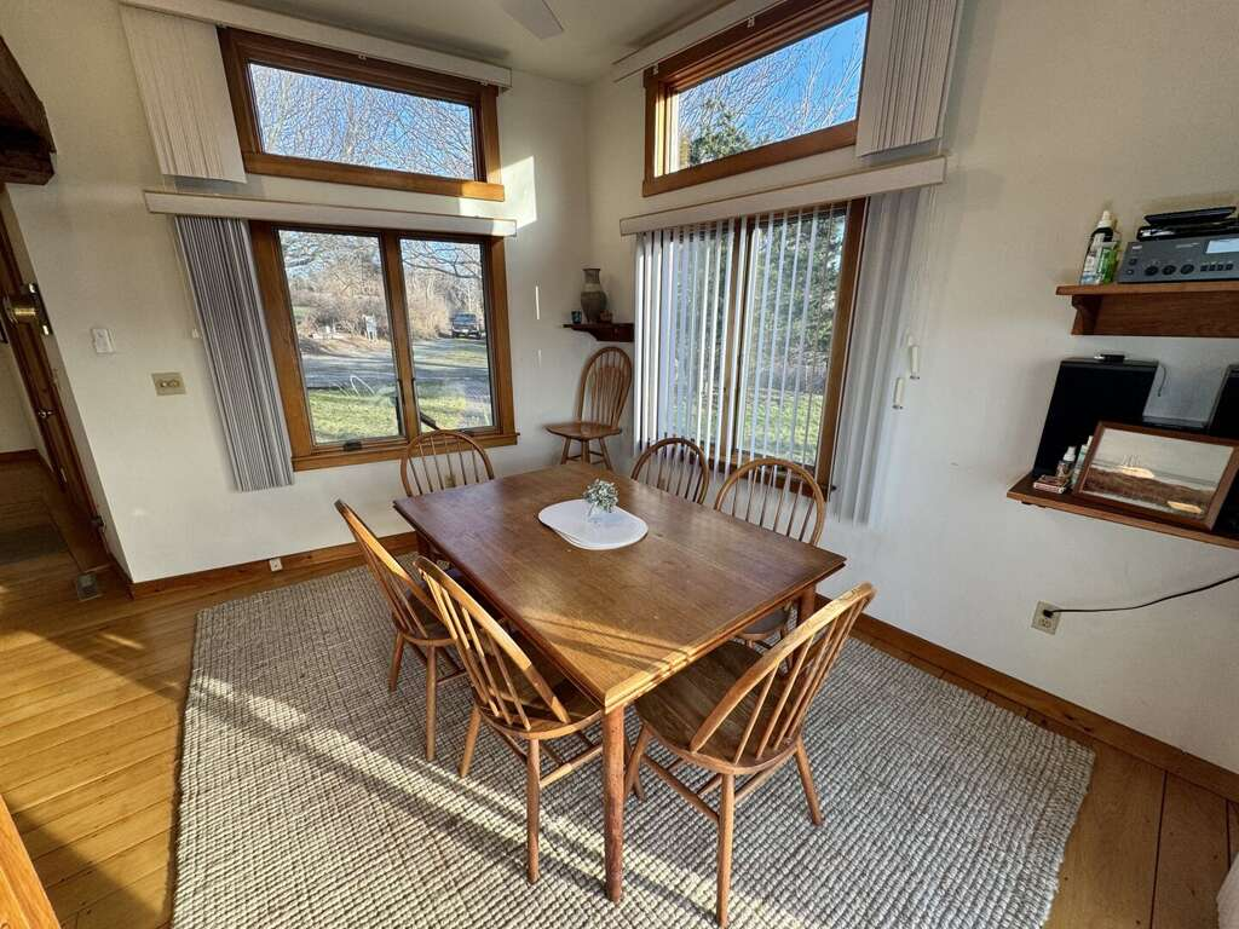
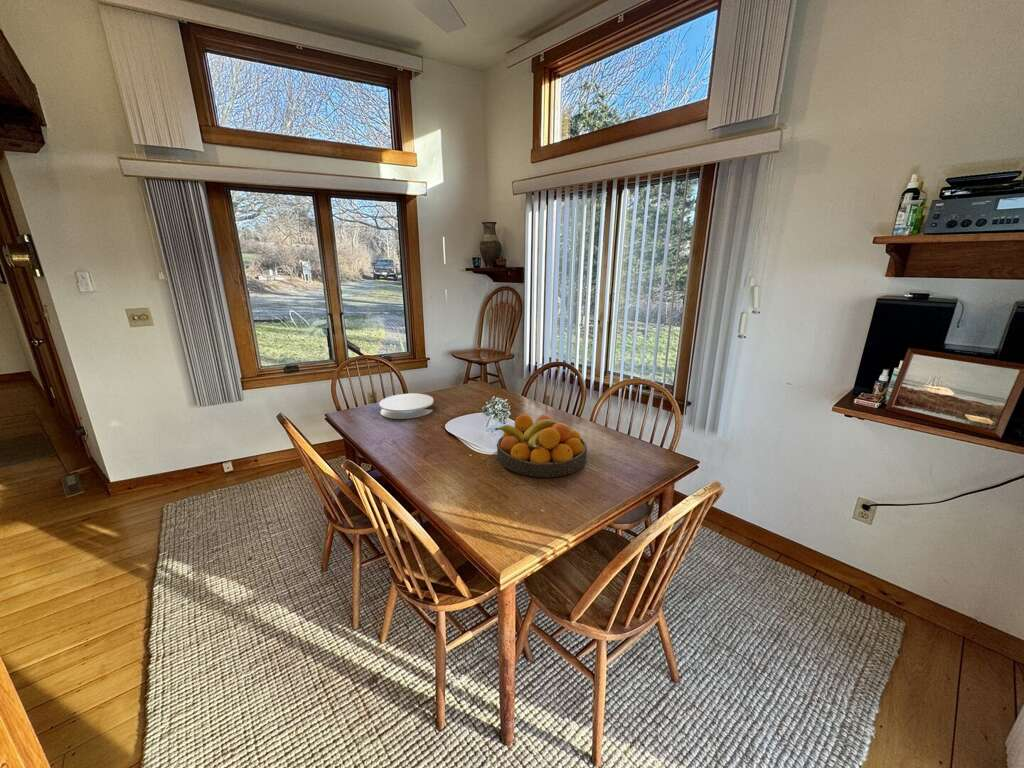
+ fruit bowl [494,413,588,478]
+ plate [378,392,435,420]
